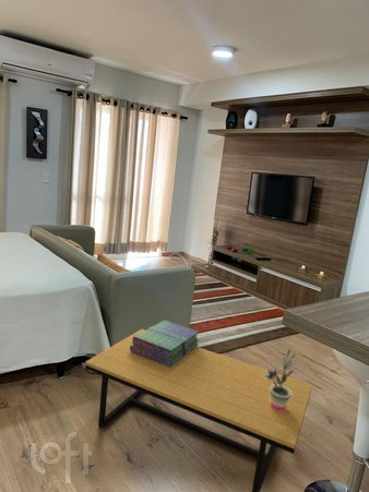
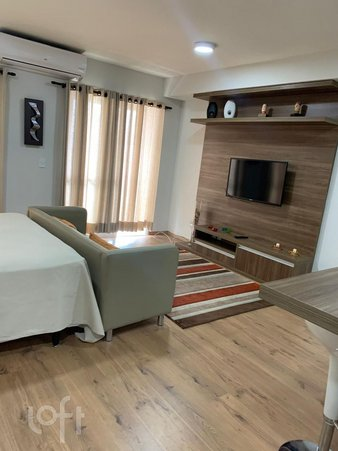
- stack of books [130,320,201,368]
- potted plant [262,348,297,411]
- coffee table [84,328,313,492]
